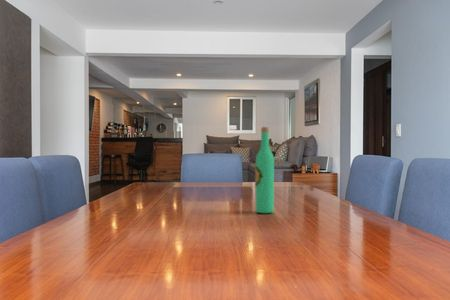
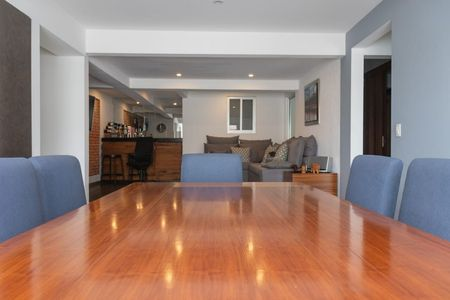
- wine bottle [254,126,275,214]
